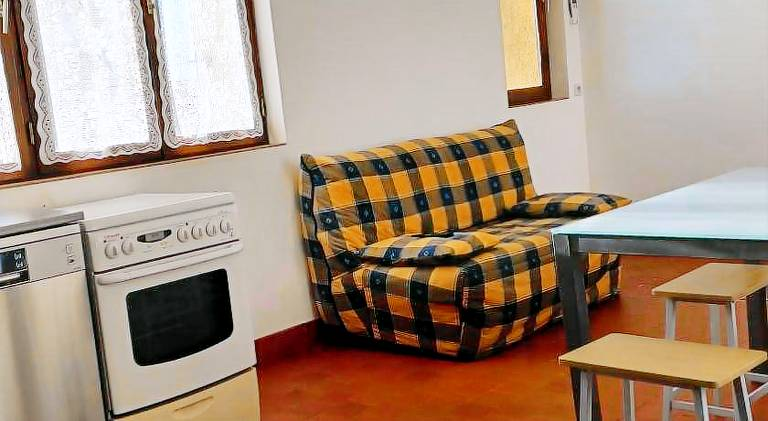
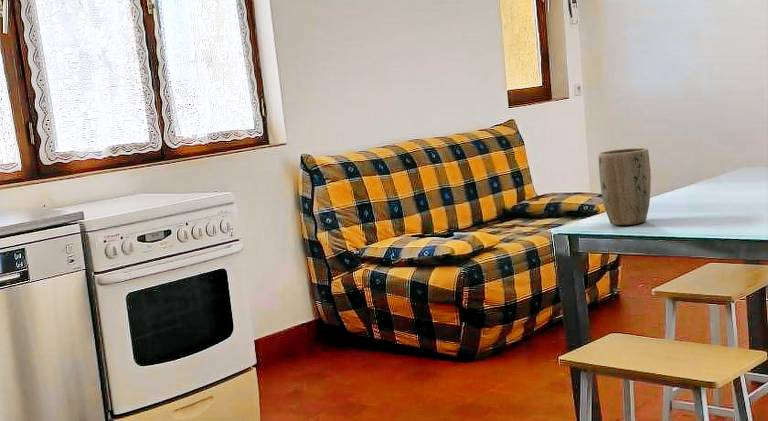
+ plant pot [598,147,652,226]
